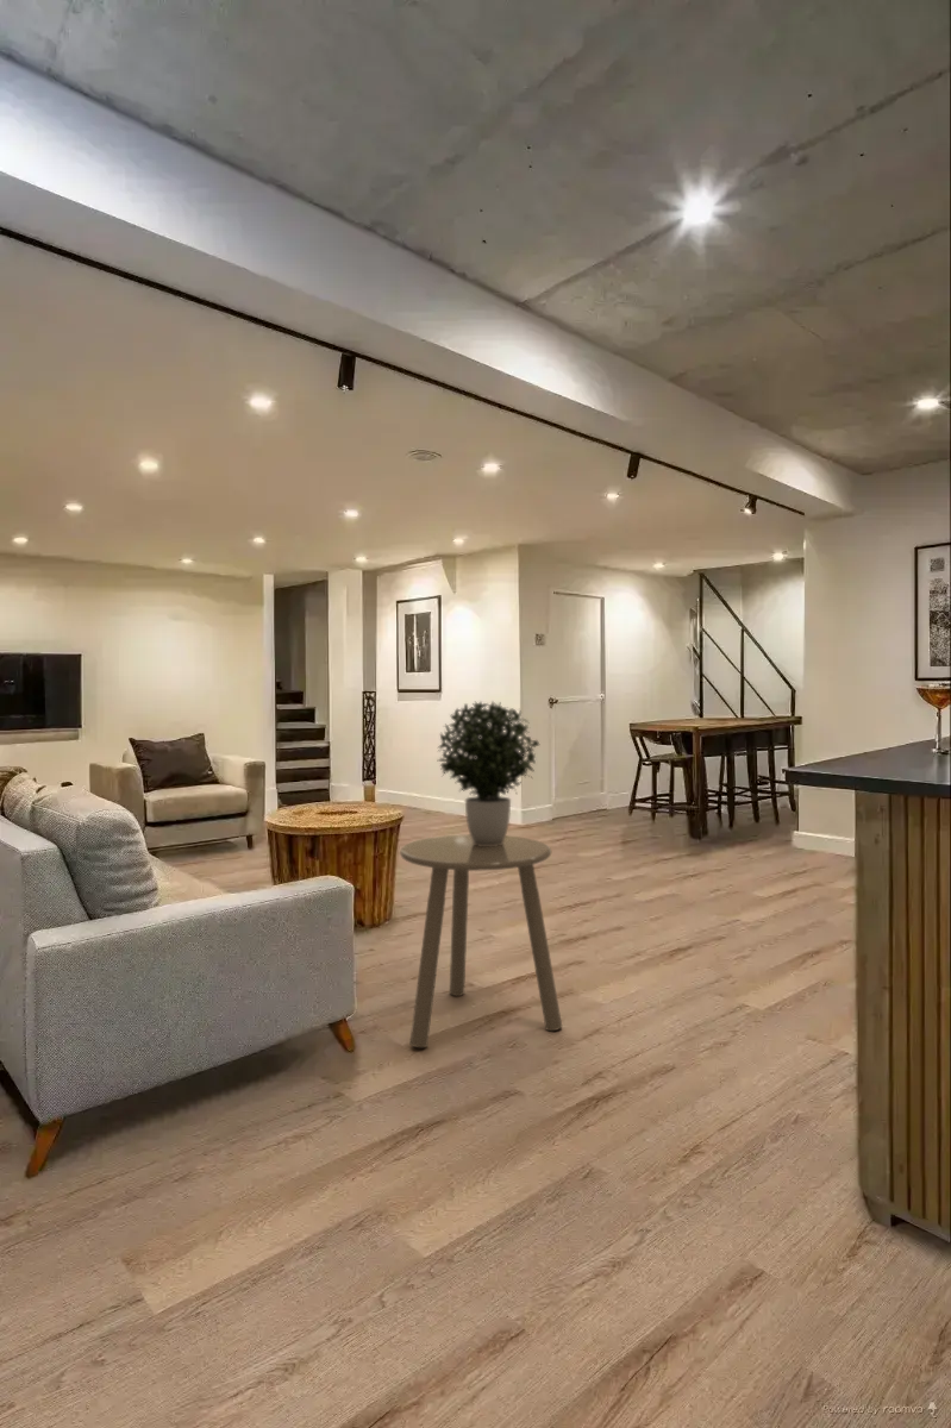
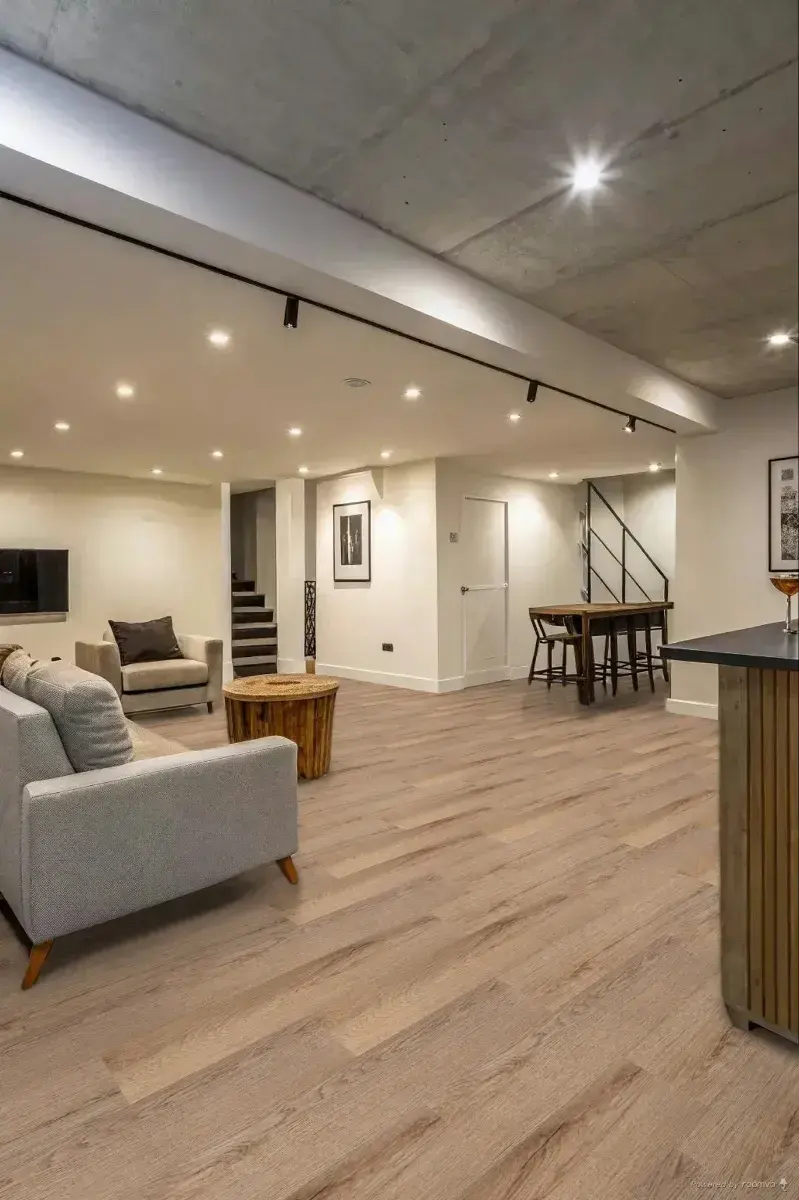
- side table [399,833,563,1048]
- potted plant [437,700,540,846]
